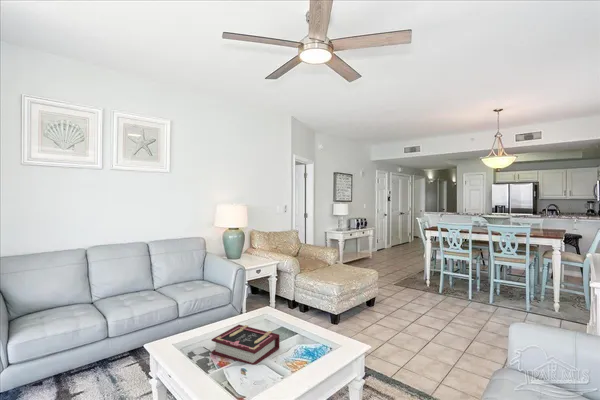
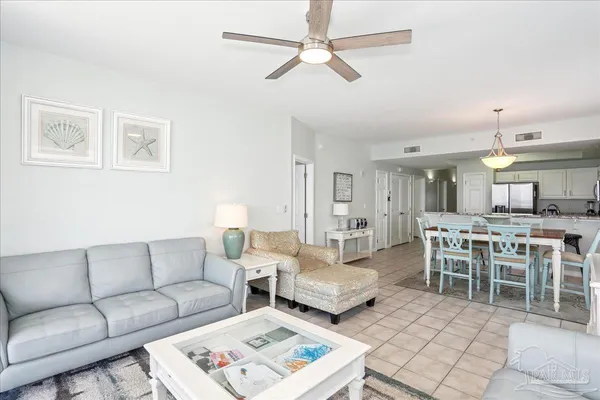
- book [211,324,280,366]
